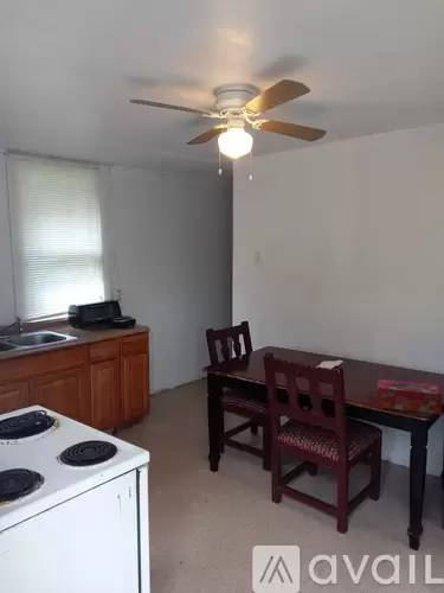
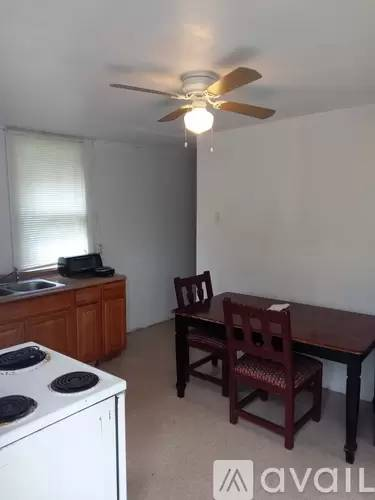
- tissue box [375,378,443,415]
